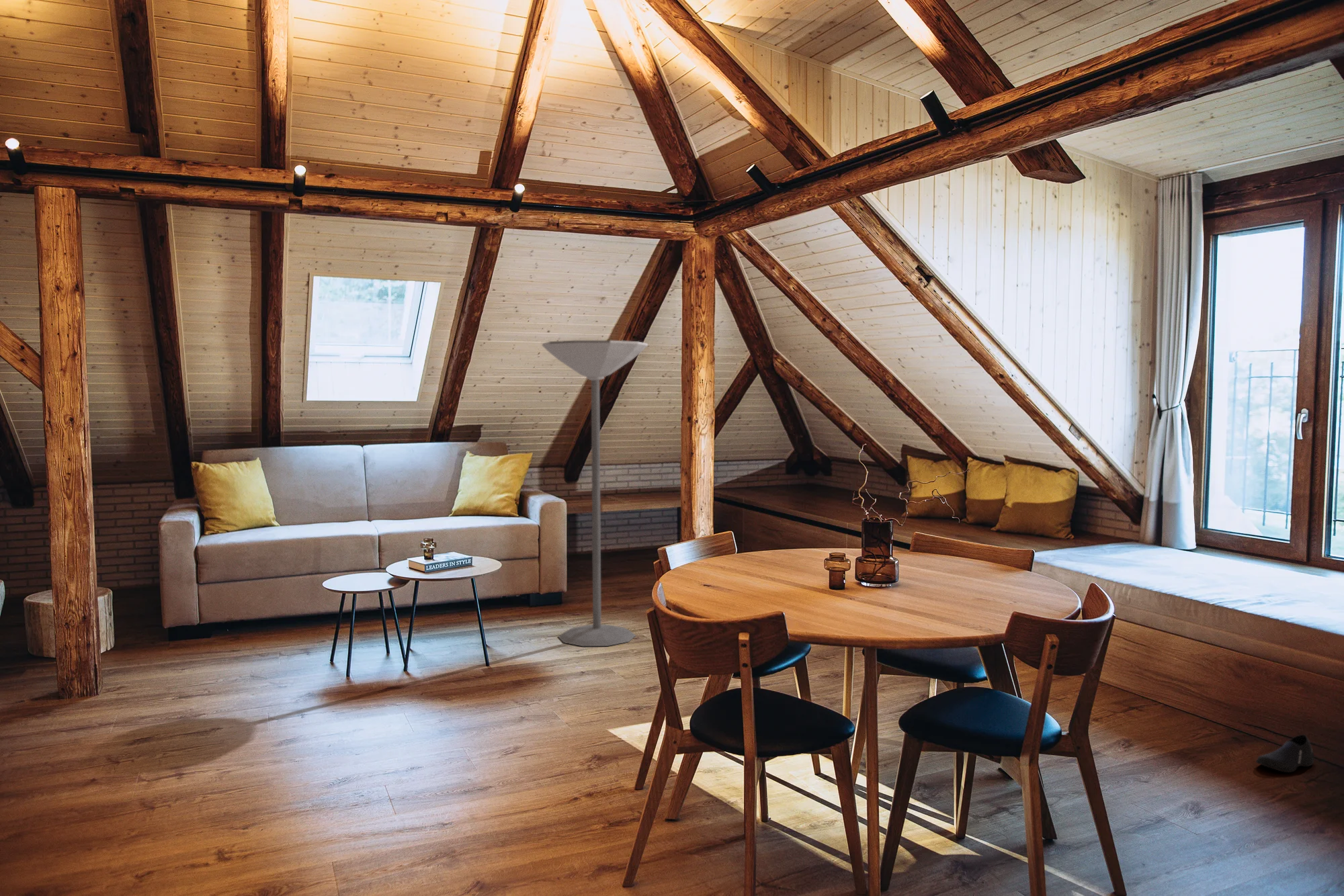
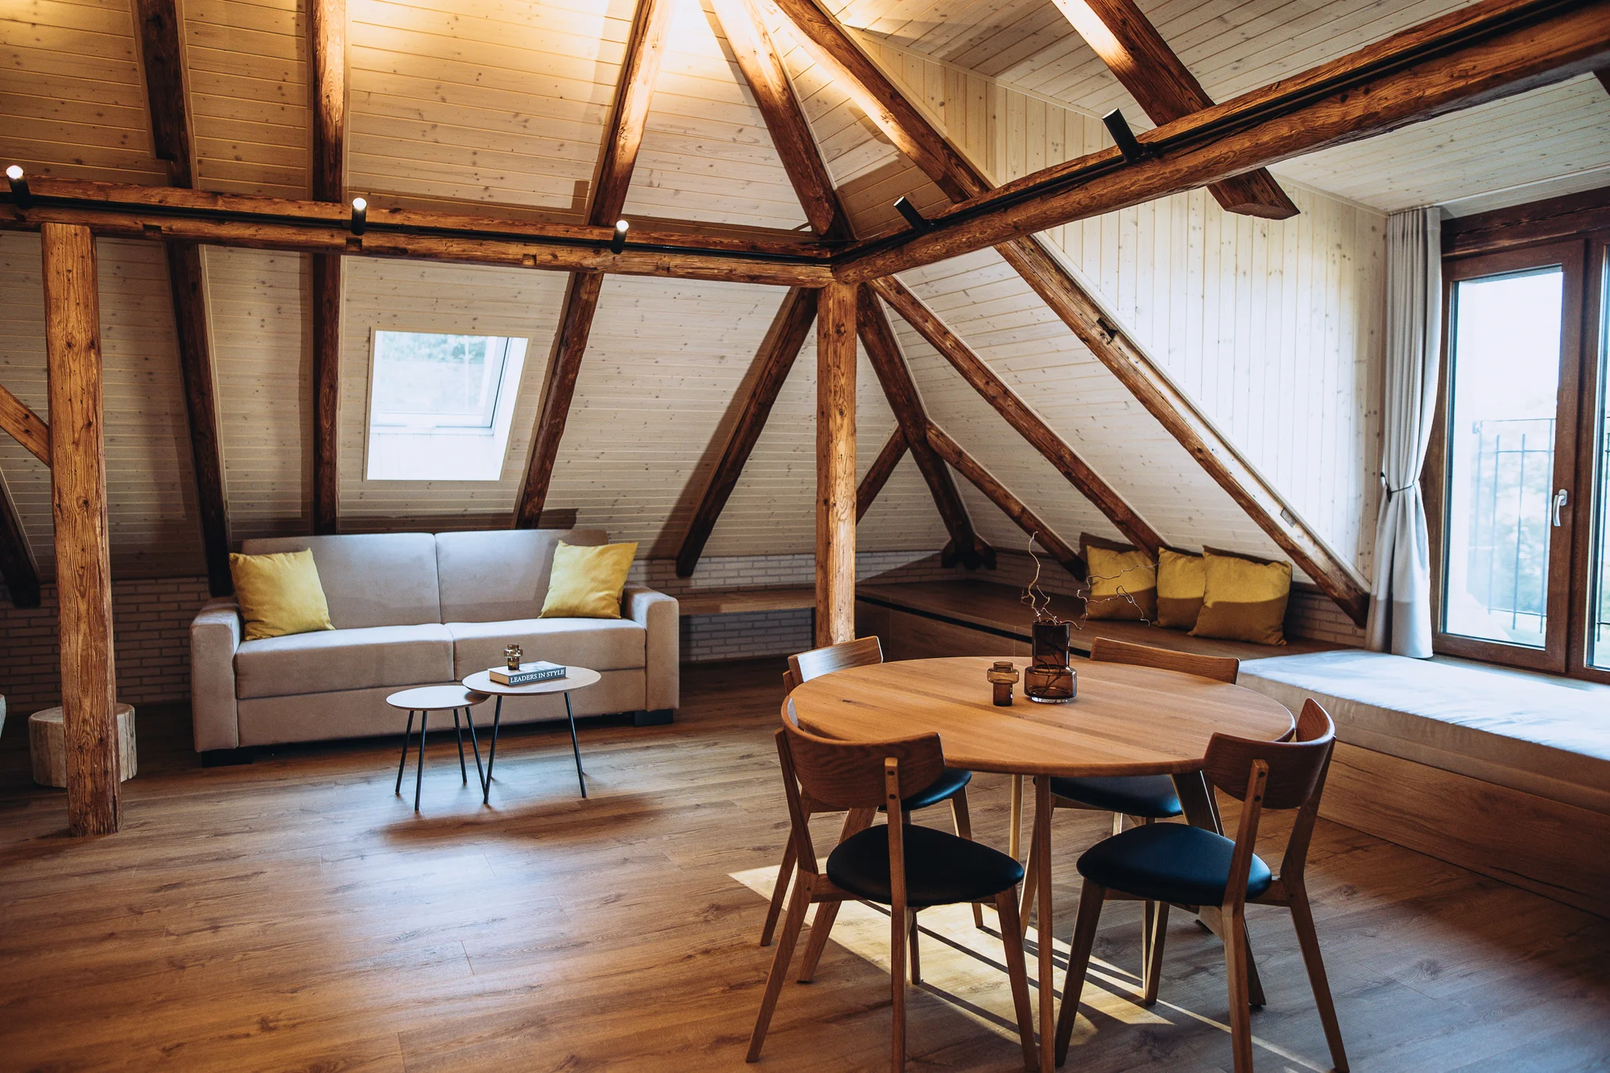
- floor lamp [541,340,648,647]
- shoe [1255,733,1314,773]
